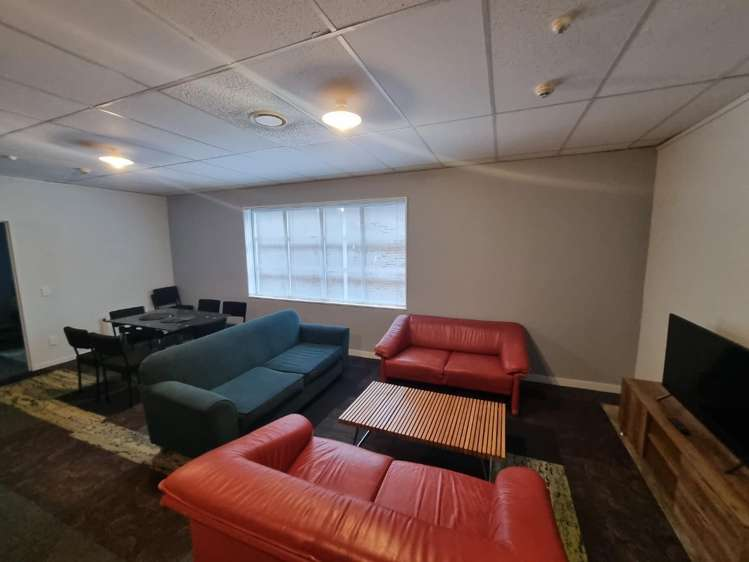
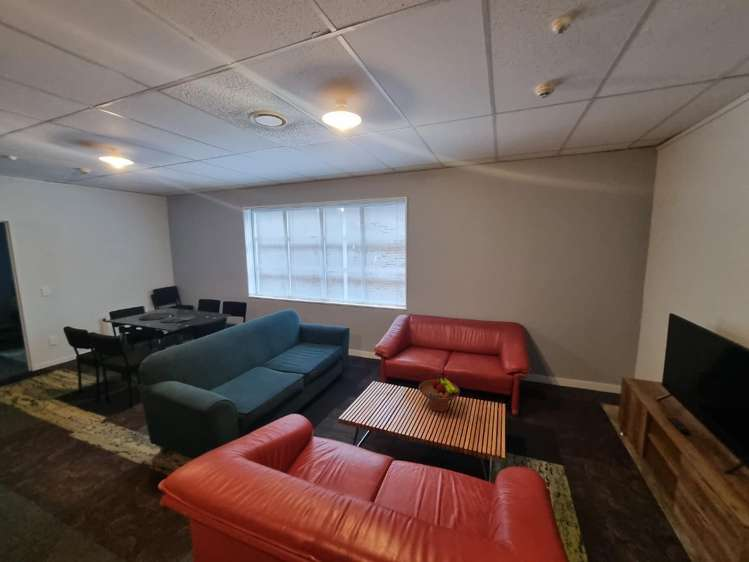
+ fruit bowl [418,375,461,413]
